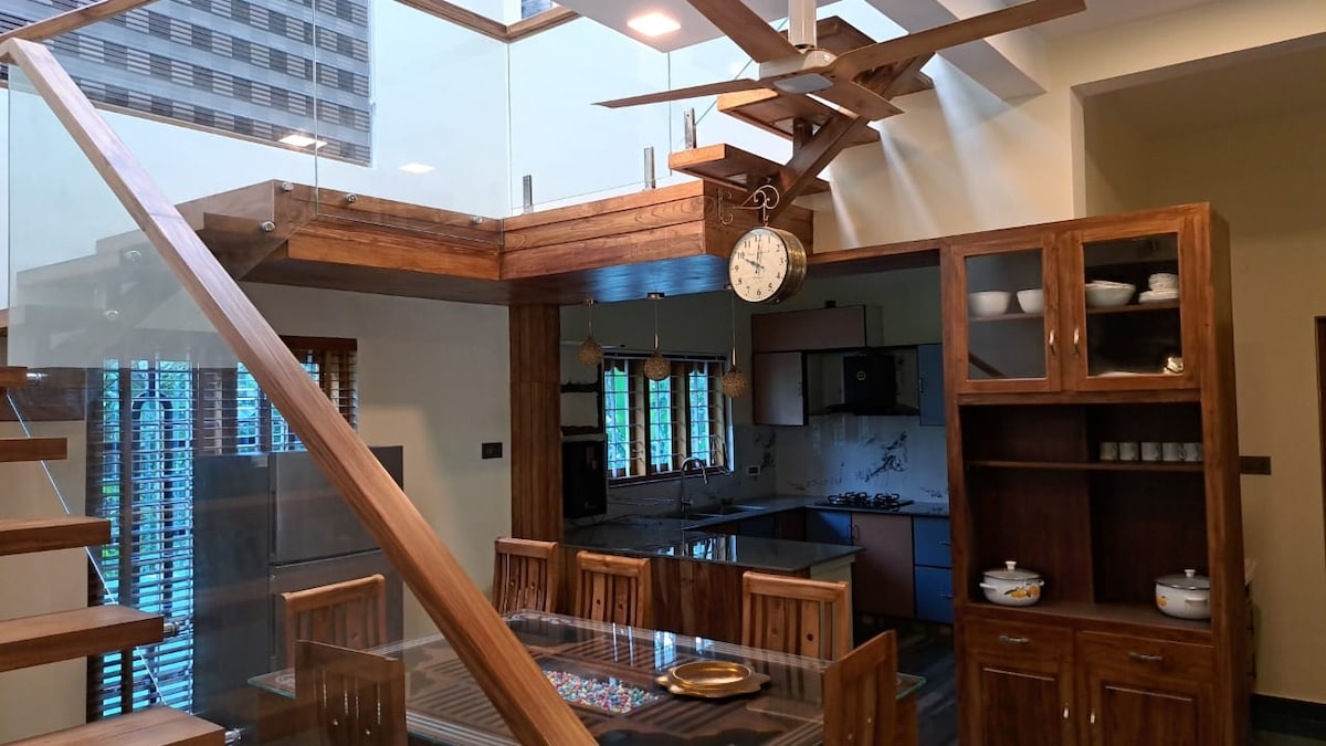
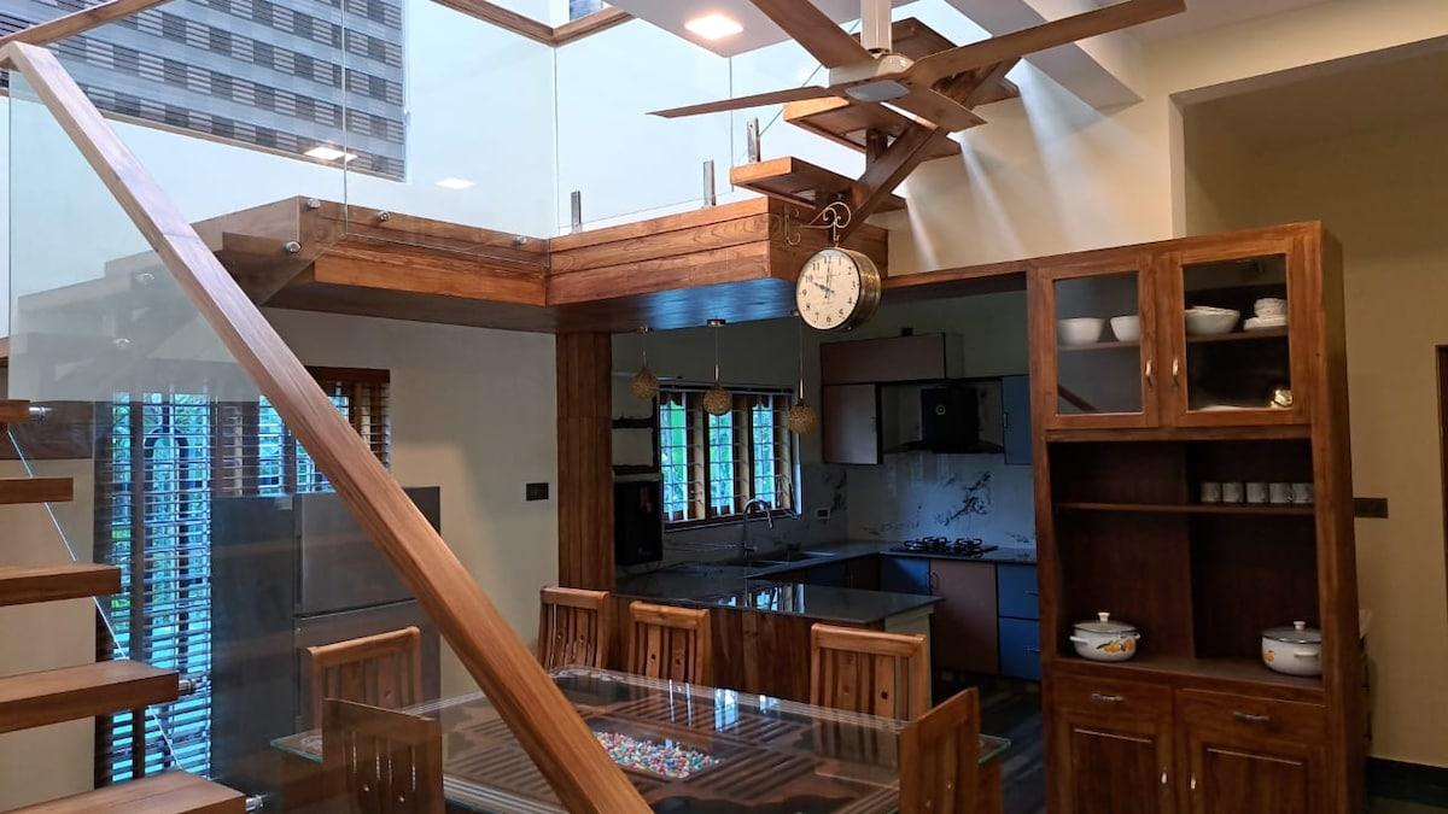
- decorative bowl [654,660,771,698]
